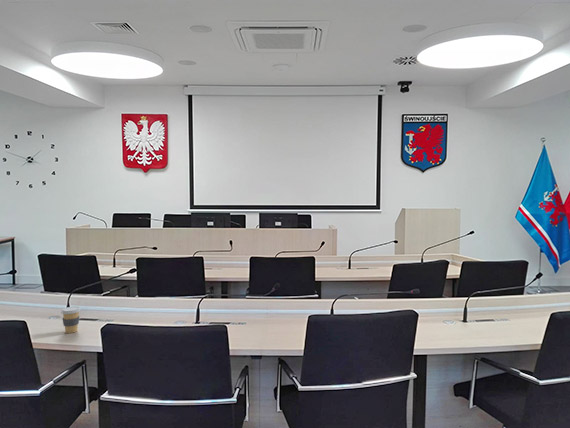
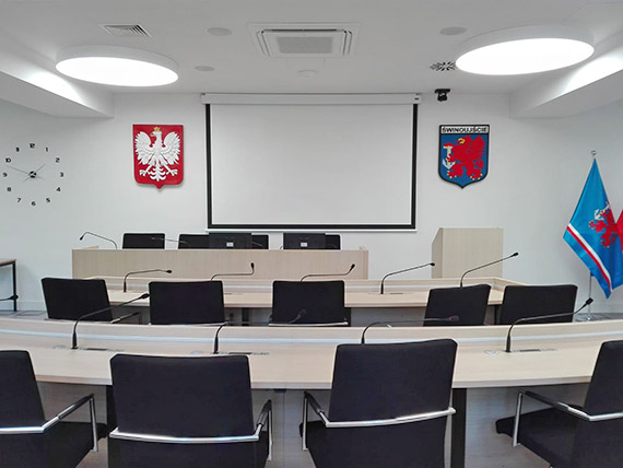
- coffee cup [60,306,81,334]
